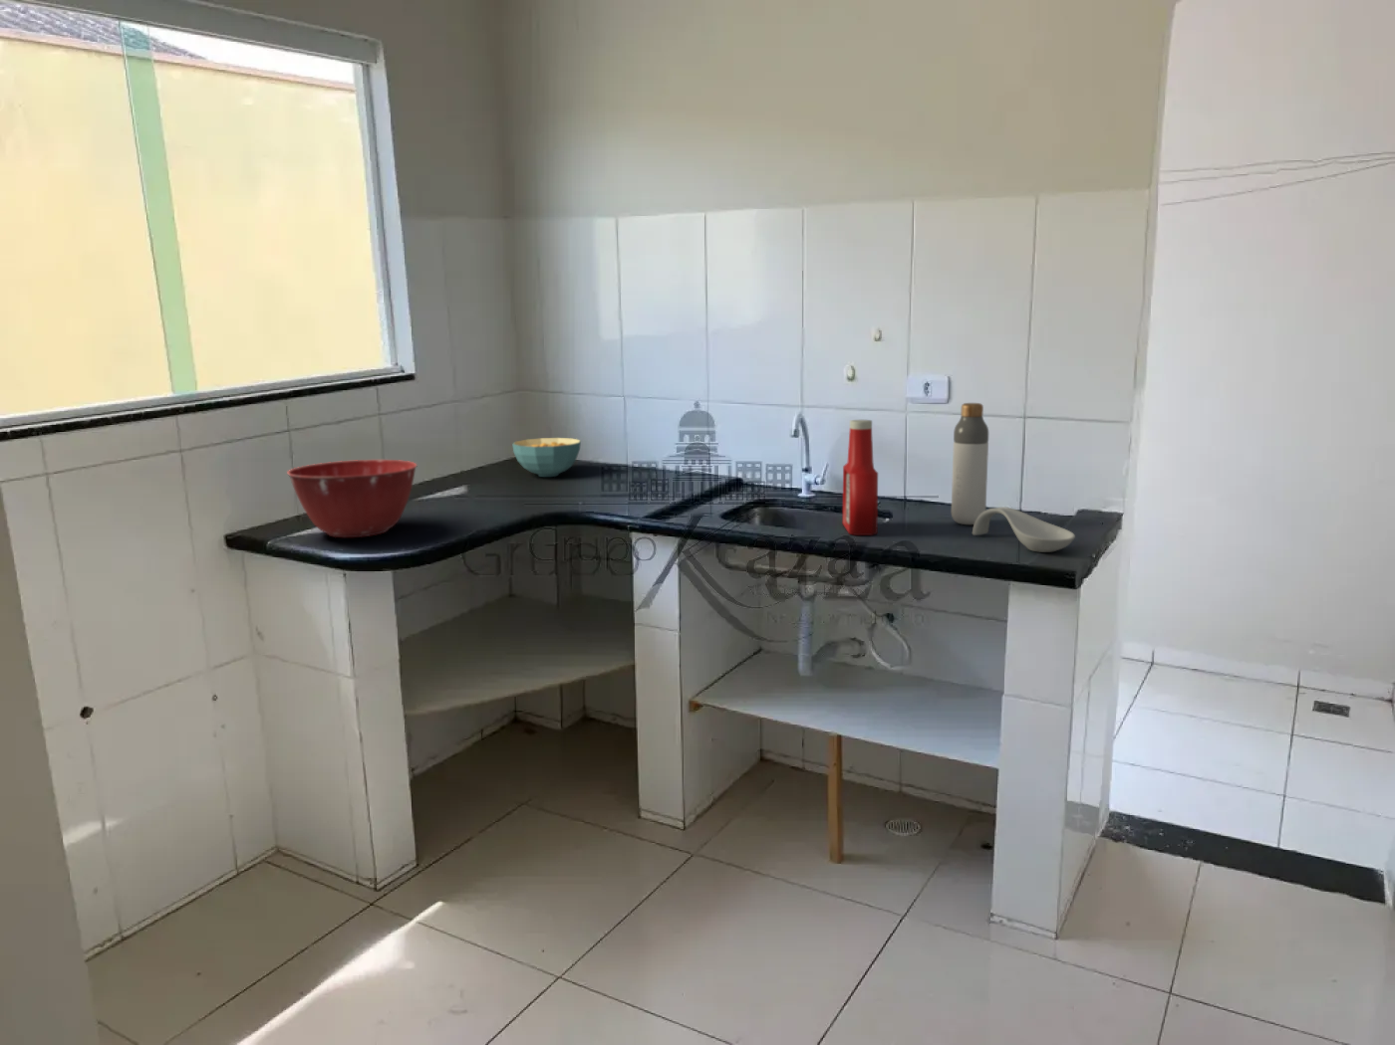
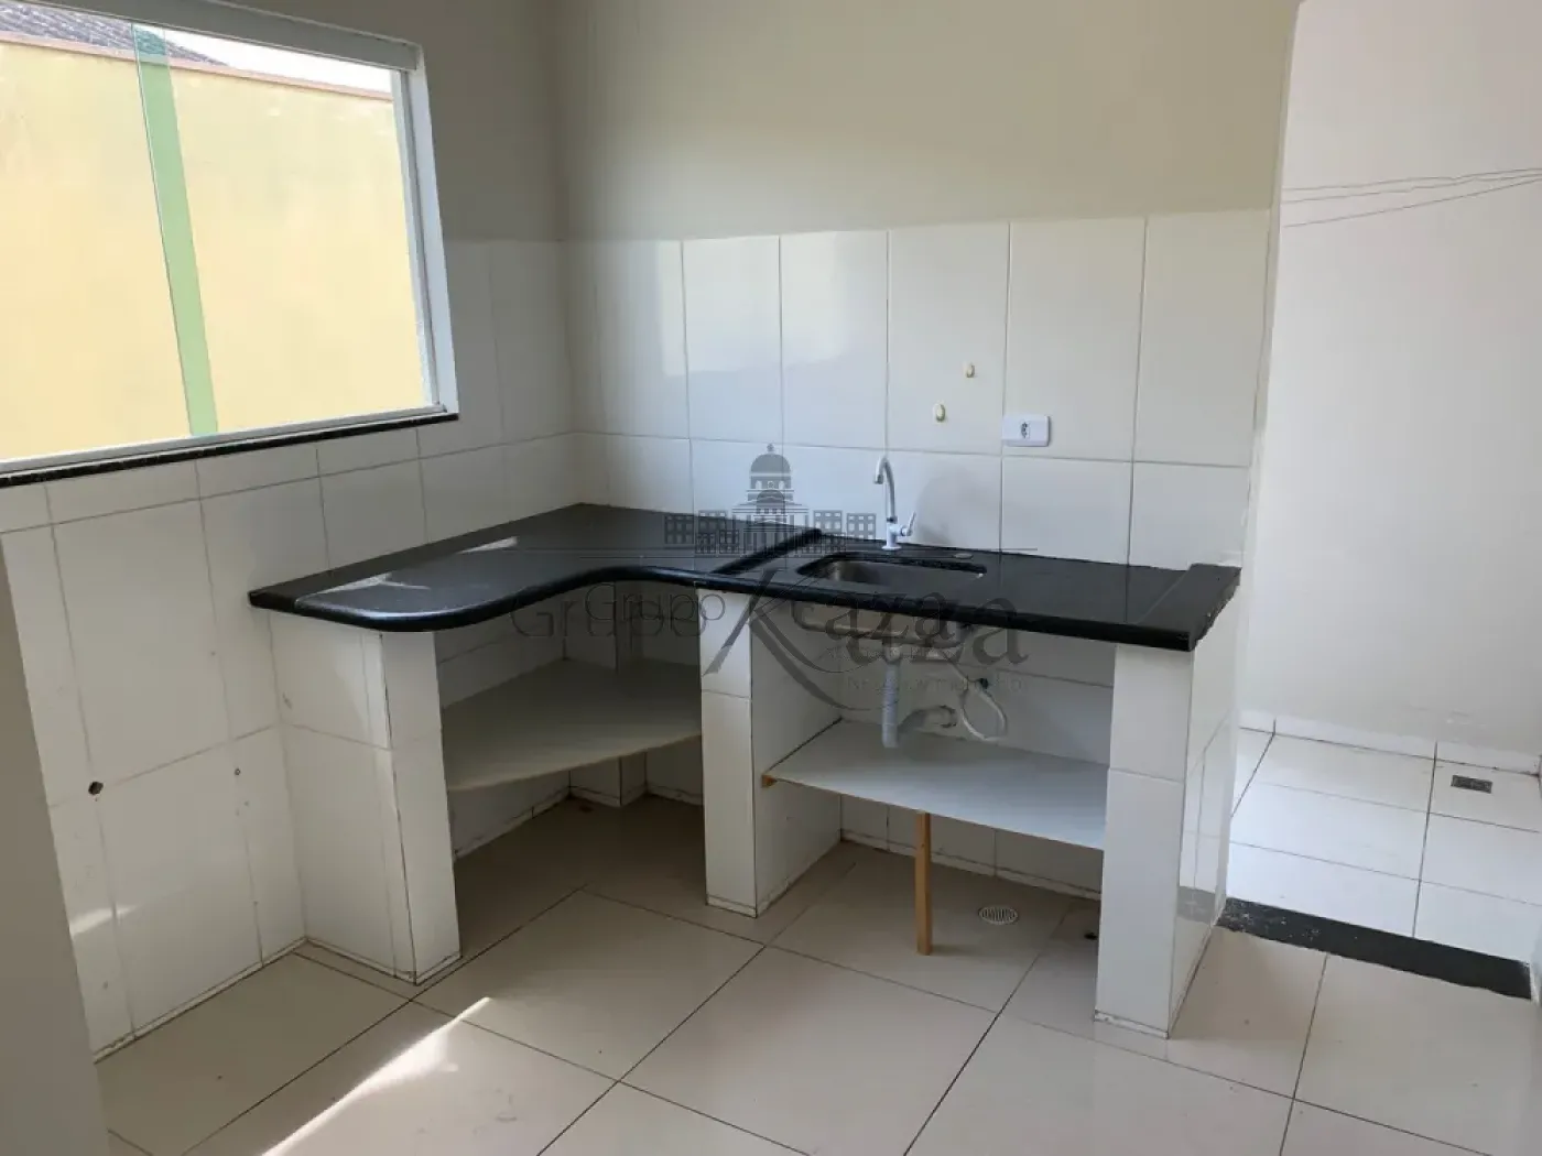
- soap bottle [842,419,879,537]
- cereal bowl [511,437,582,477]
- mixing bowl [286,459,418,539]
- spoon rest [971,506,1076,553]
- bottle [950,402,990,526]
